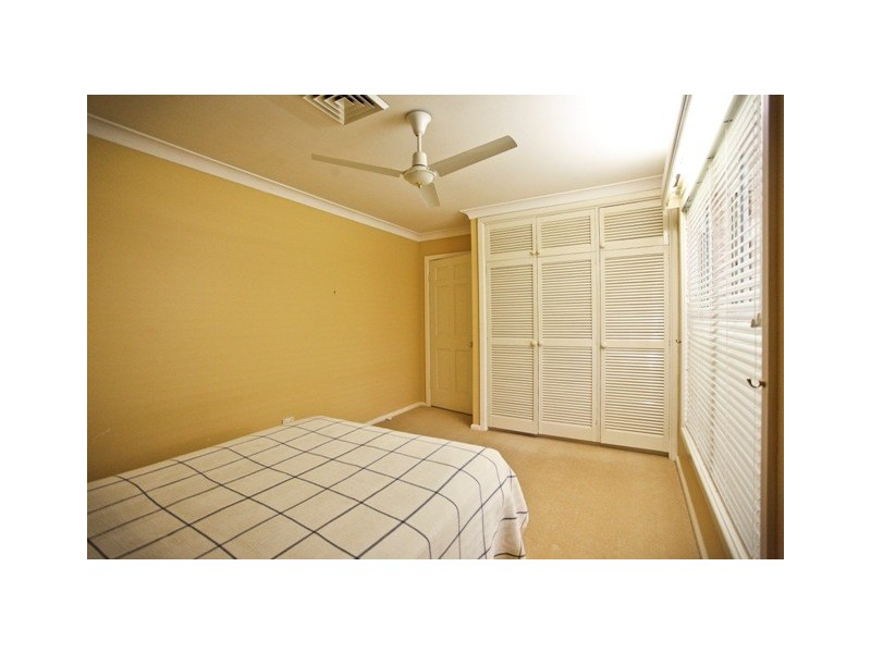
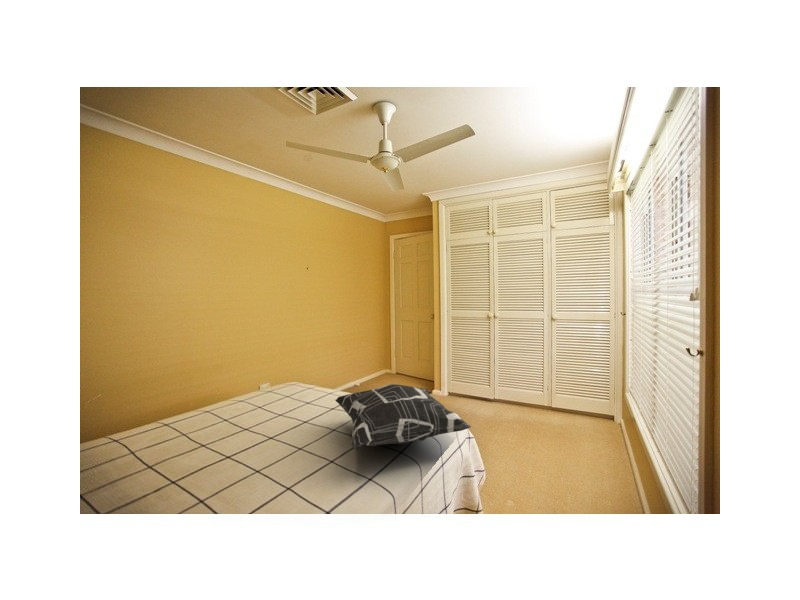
+ decorative pillow [334,383,472,449]
